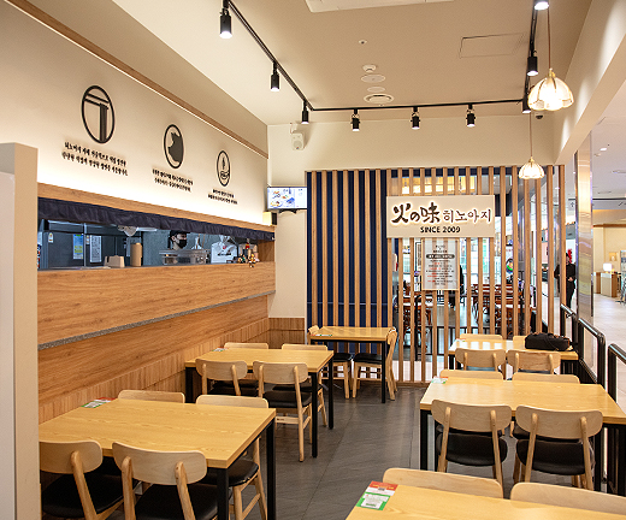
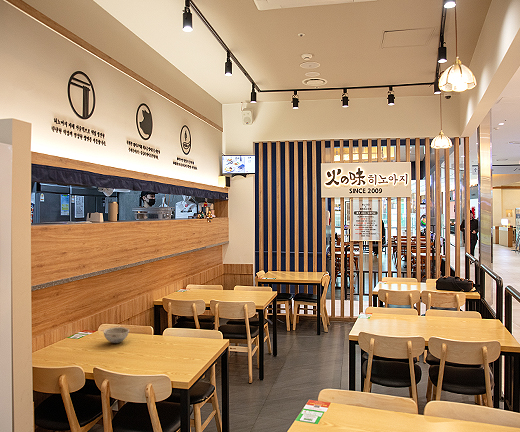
+ bowl [102,326,130,344]
